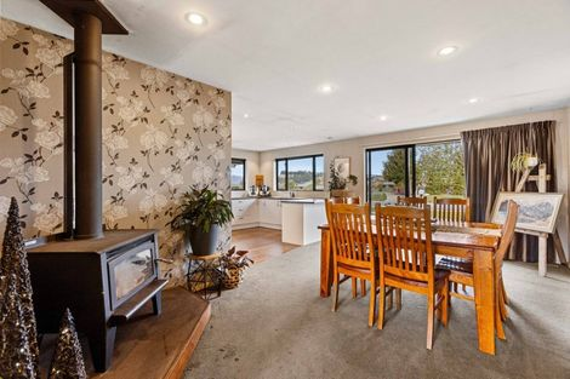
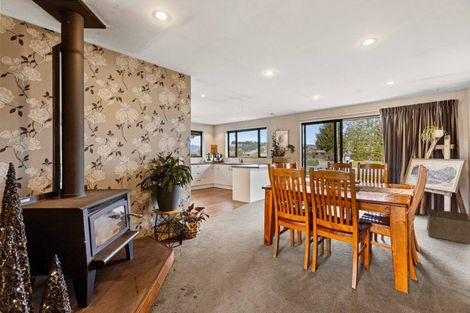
+ storage bin [426,208,470,245]
